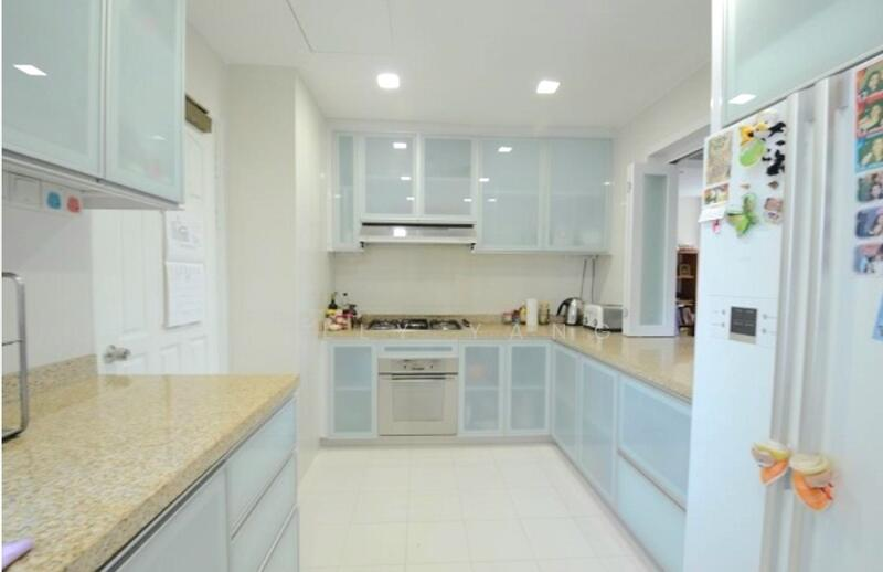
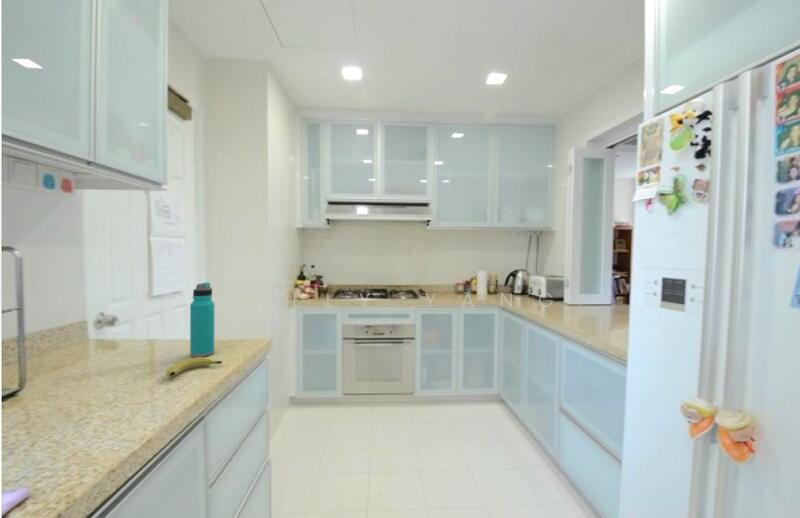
+ fruit [165,357,223,378]
+ water bottle [189,282,215,358]
